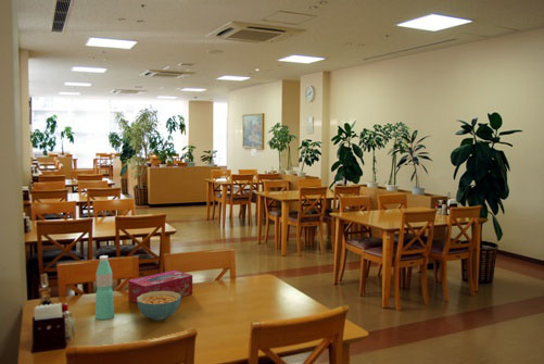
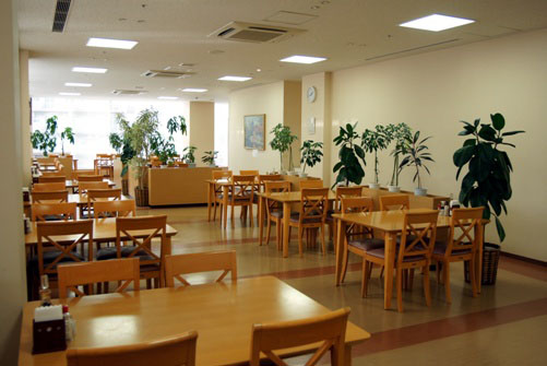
- water bottle [94,254,115,321]
- cereal bowl [137,291,182,322]
- tissue box [127,269,193,304]
